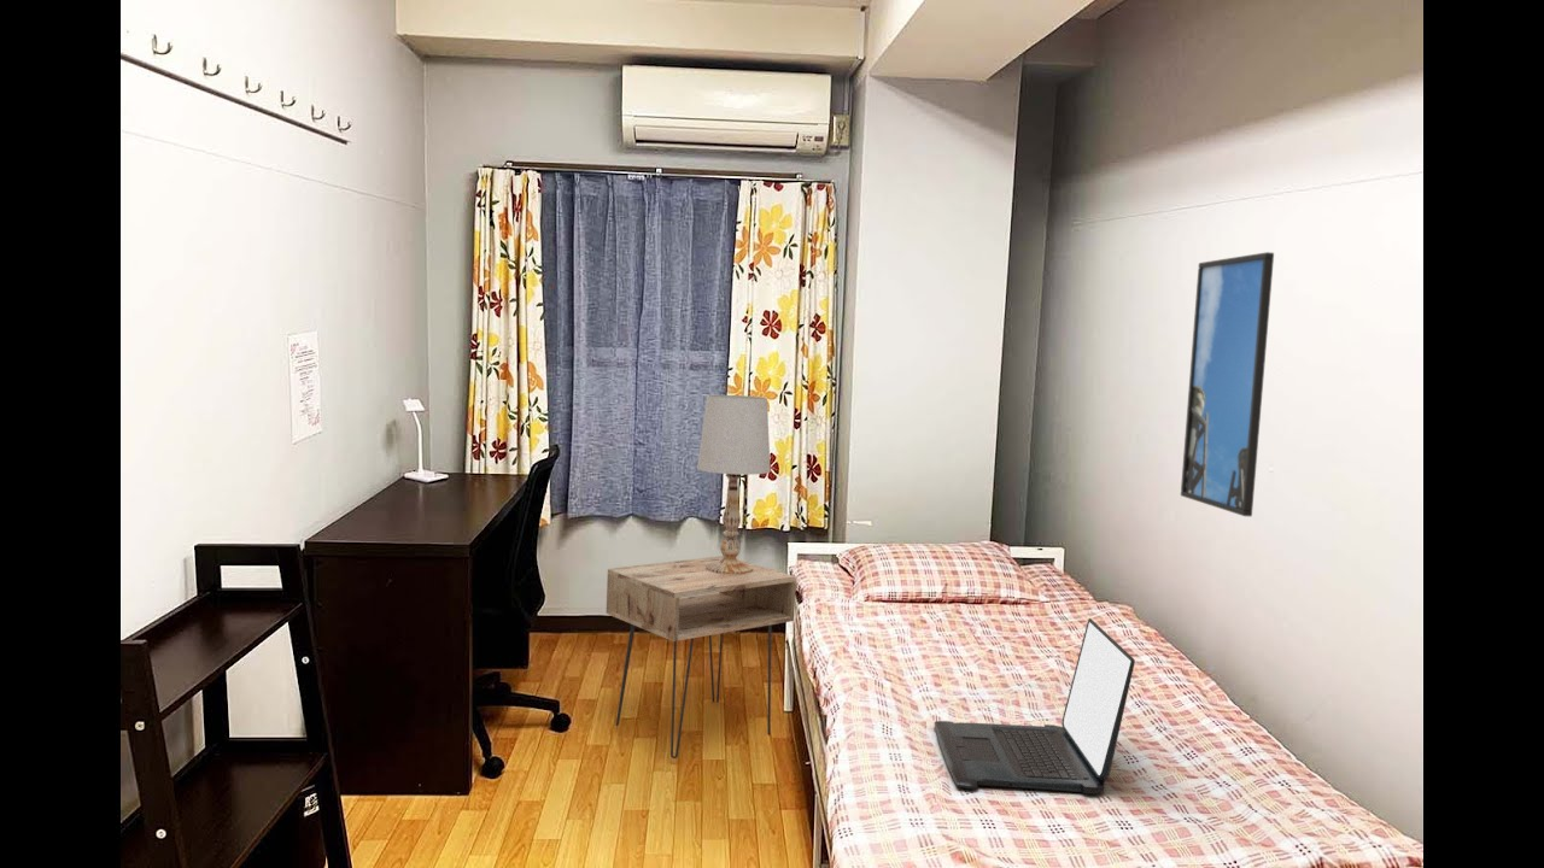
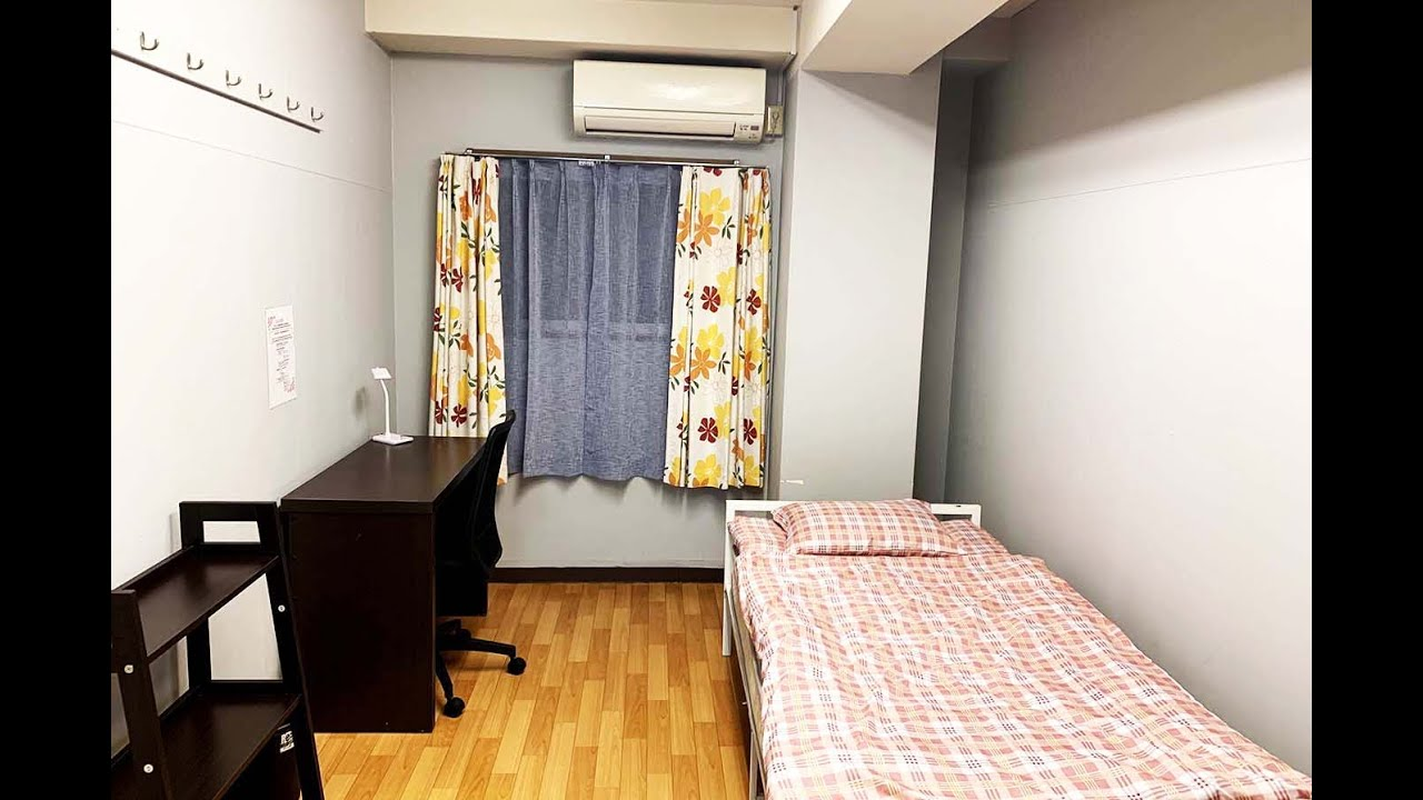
- nightstand [606,555,797,760]
- table lamp [696,394,772,574]
- laptop [934,617,1136,796]
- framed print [1180,251,1275,517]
